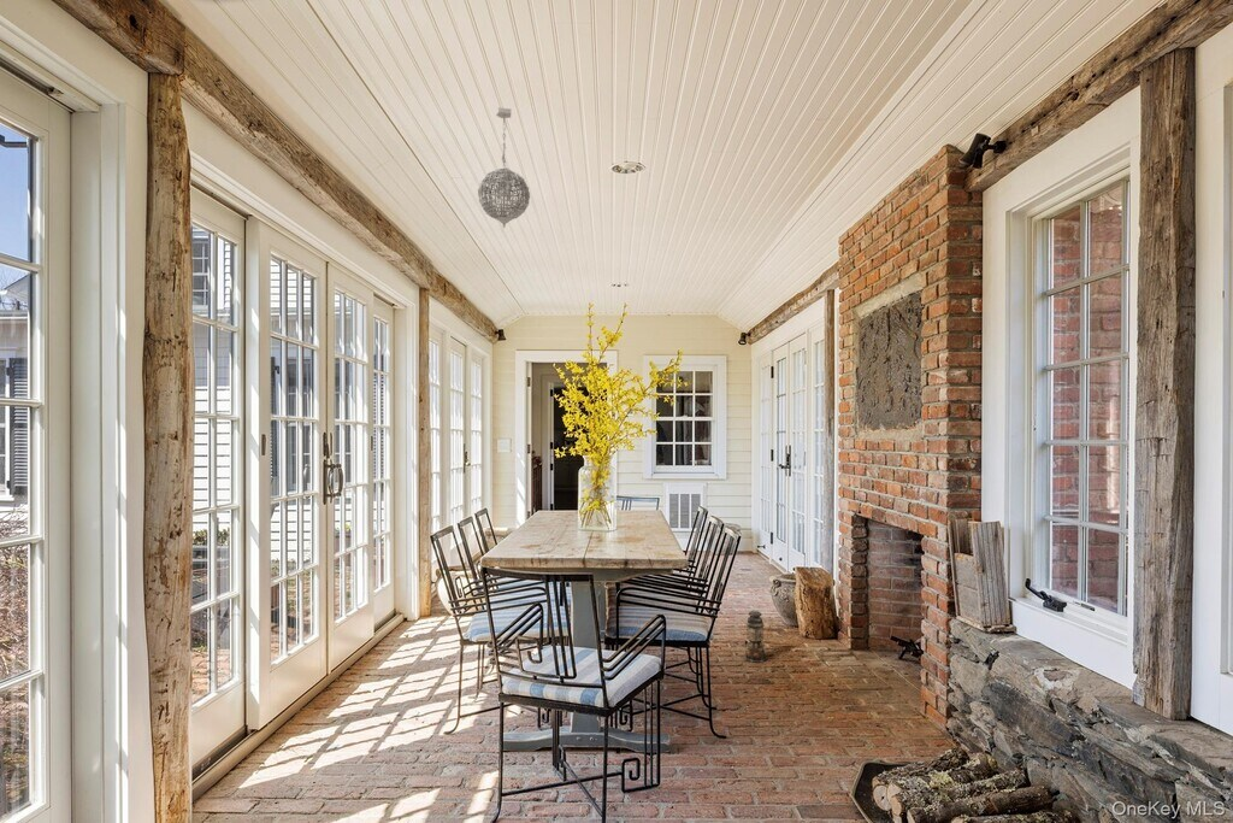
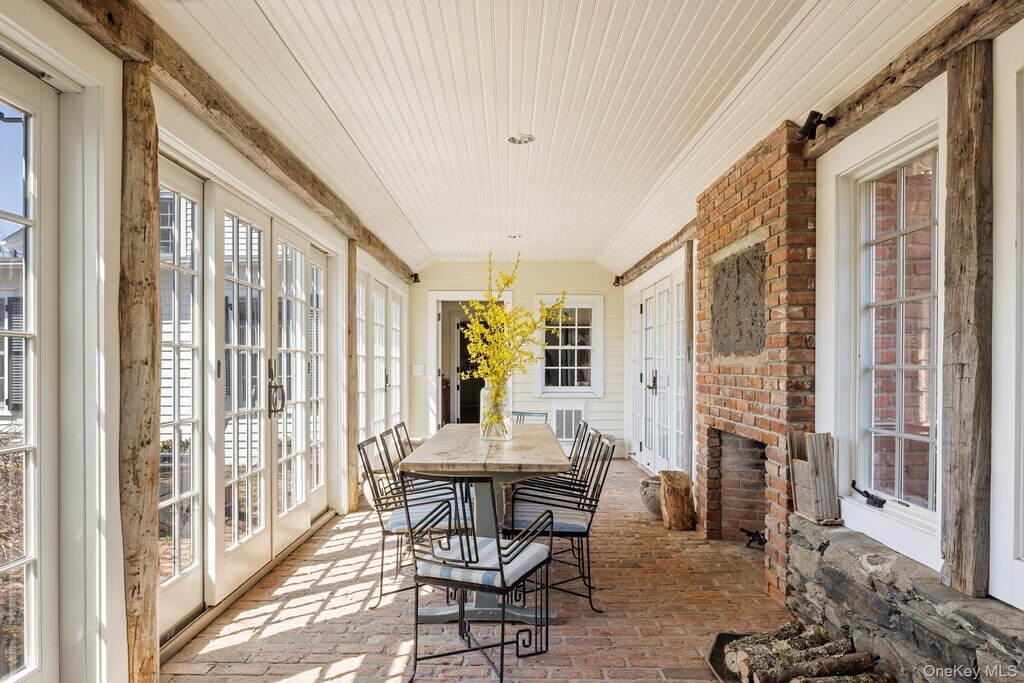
- lantern [744,610,767,664]
- pendant light [477,106,531,229]
